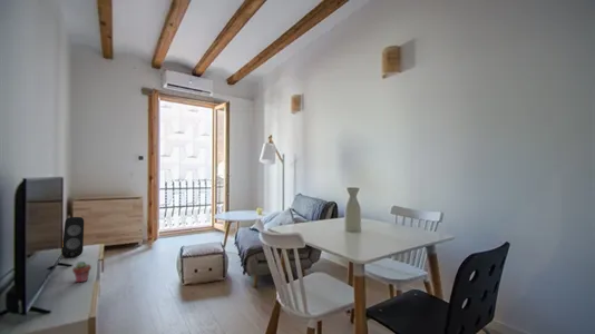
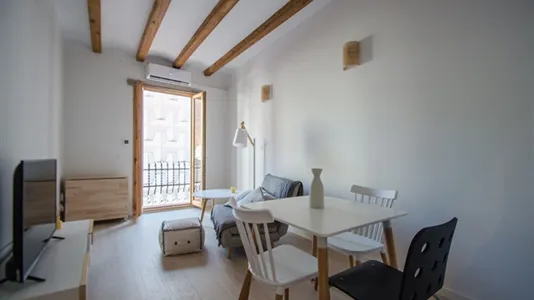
- speaker [61,216,85,258]
- potted succulent [71,261,92,284]
